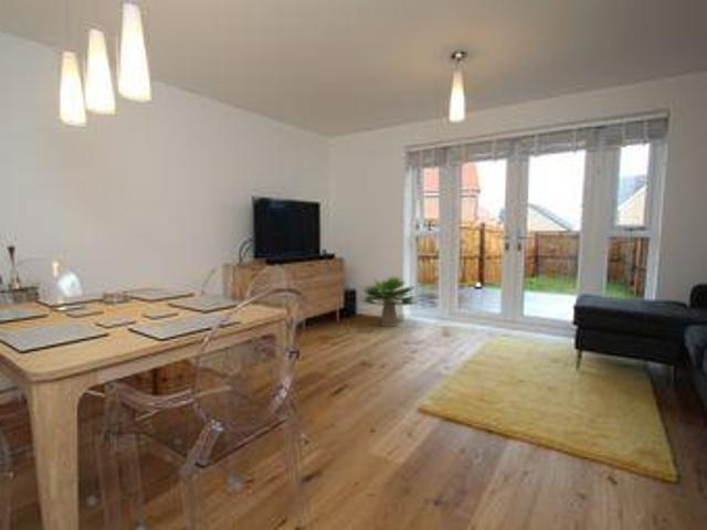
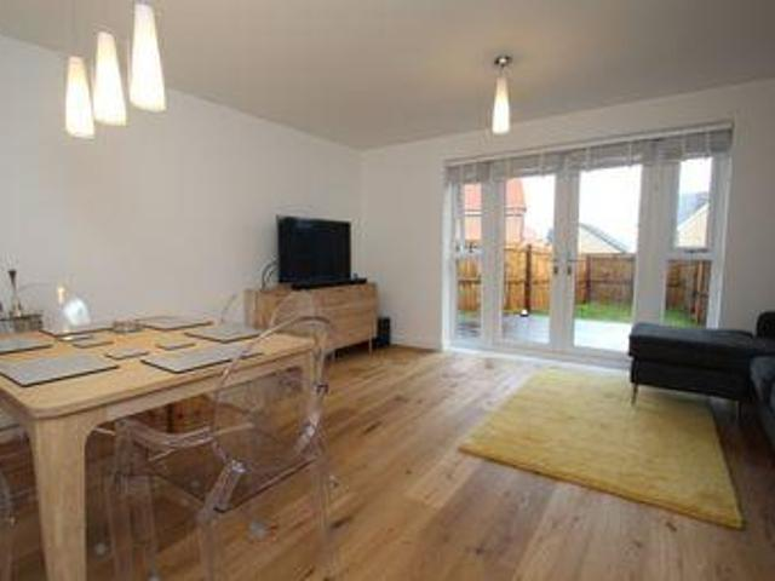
- potted plant [359,275,419,328]
